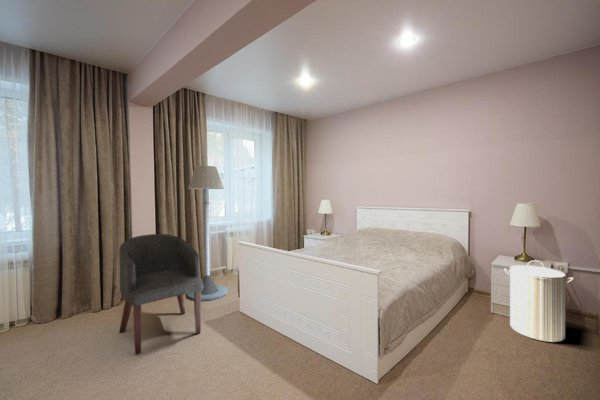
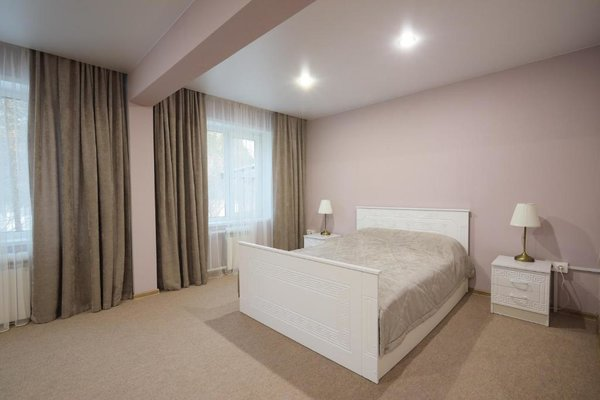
- laundry hamper [503,259,574,343]
- floor lamp [186,165,229,302]
- chair [118,233,203,355]
